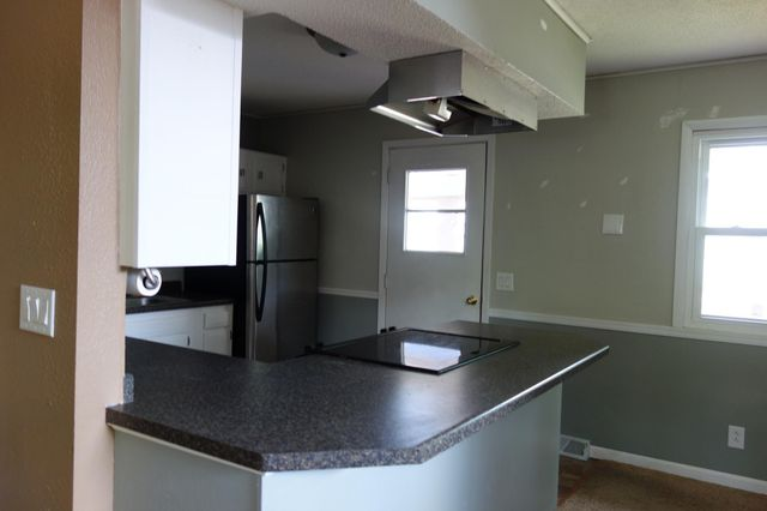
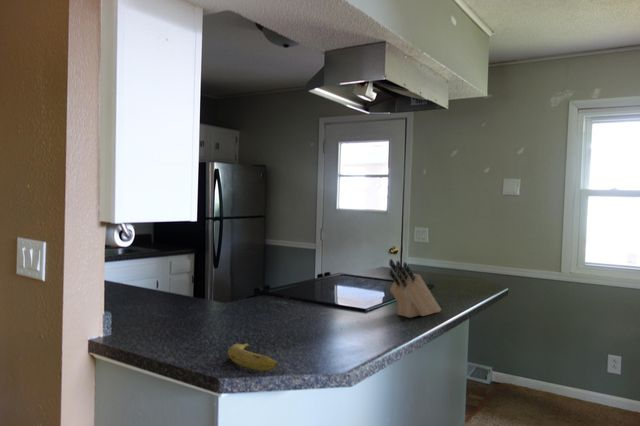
+ knife block [388,258,442,319]
+ fruit [227,343,279,372]
